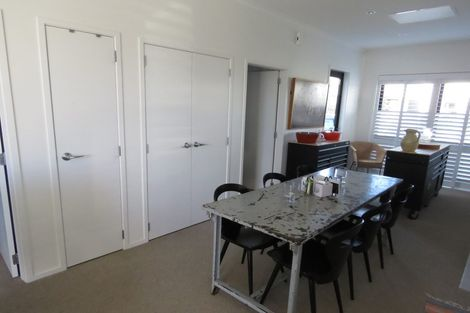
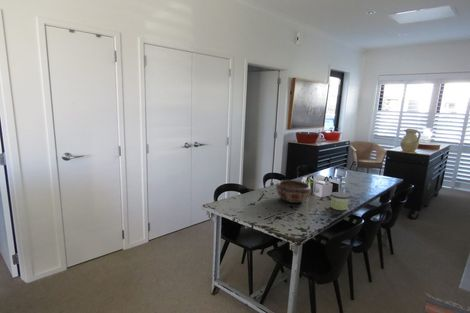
+ decorative bowl [275,179,312,204]
+ candle [330,191,350,211]
